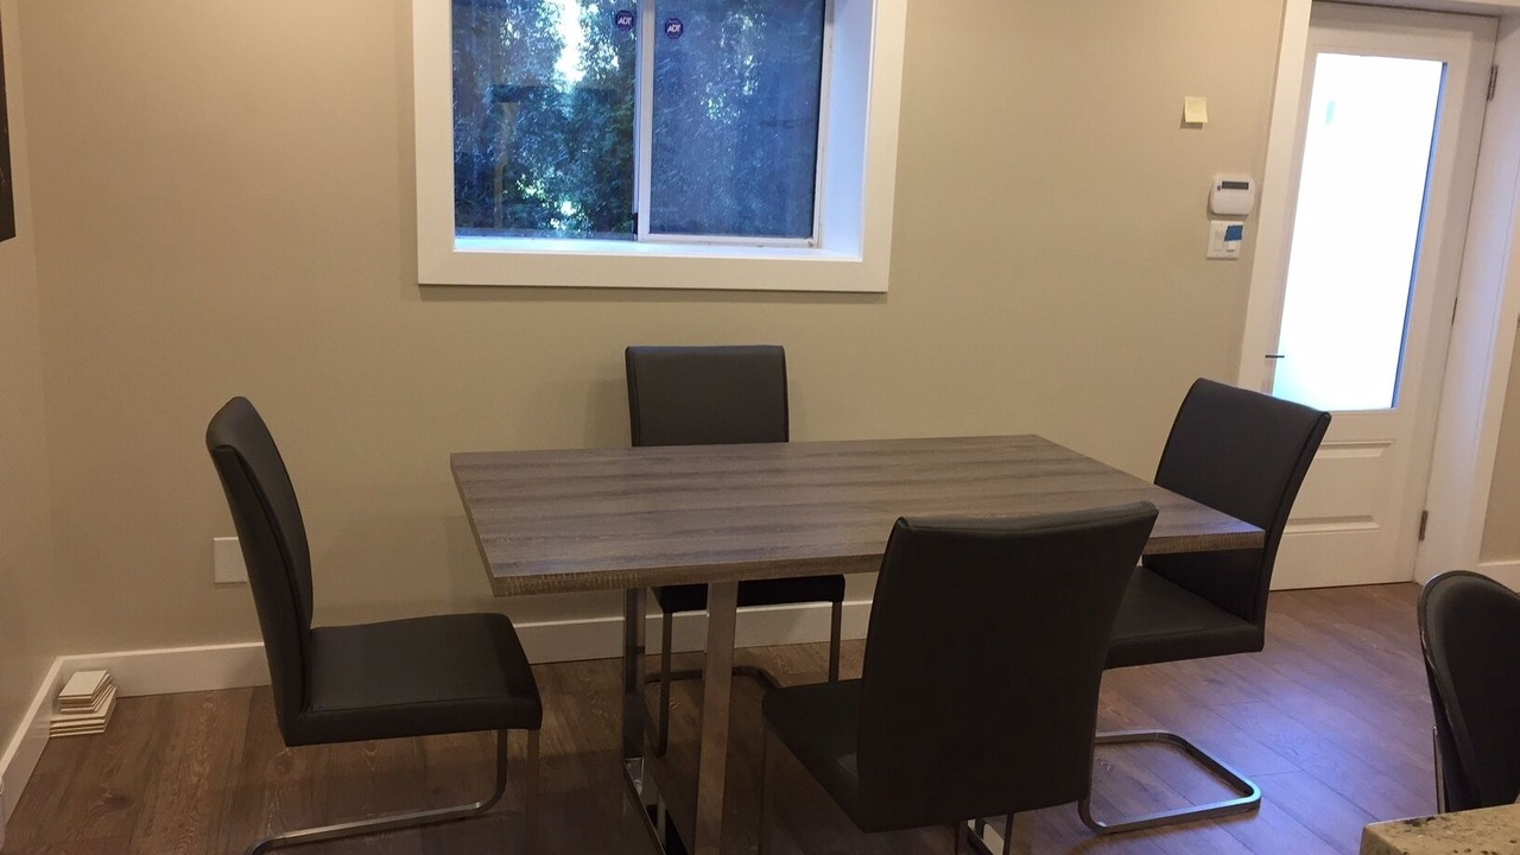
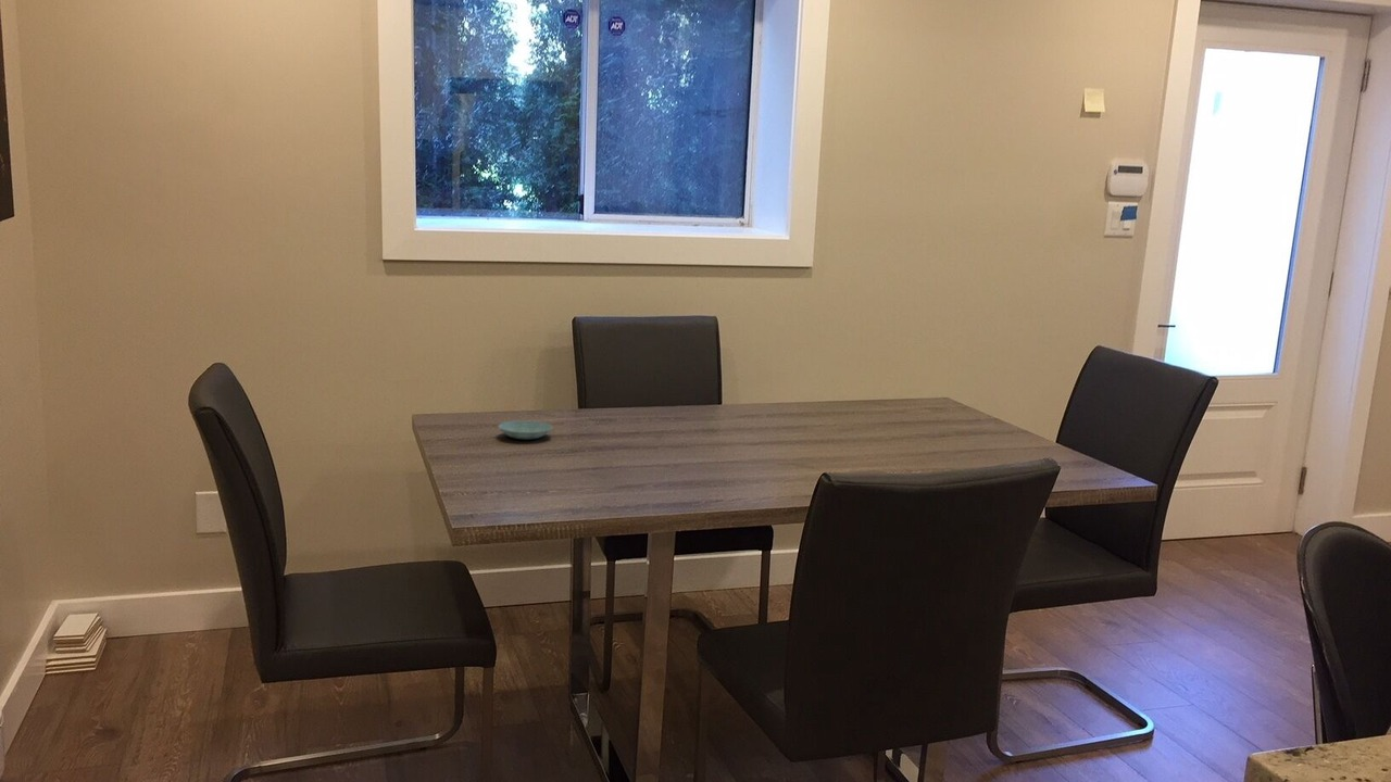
+ saucer [497,419,554,441]
